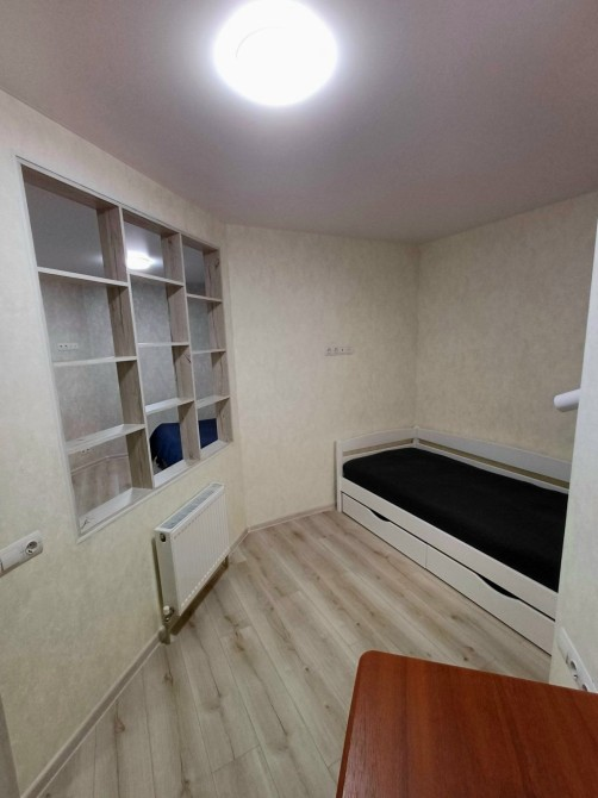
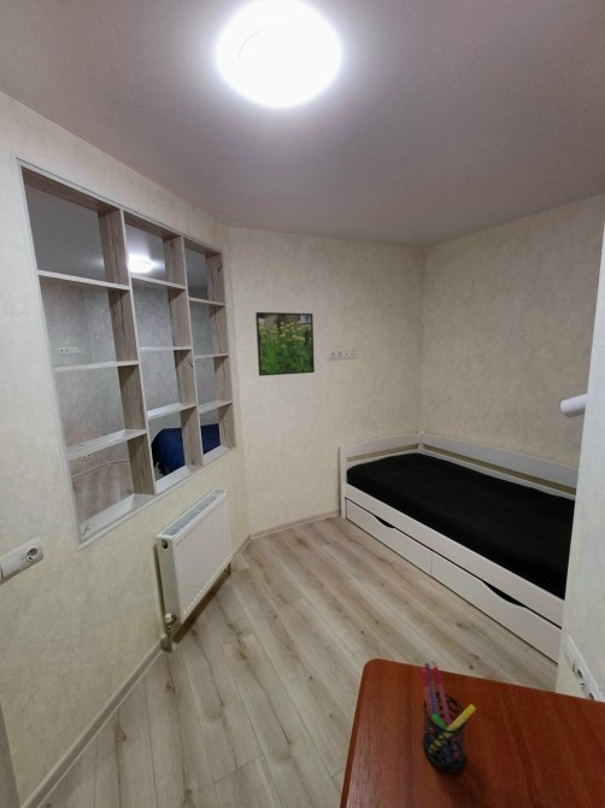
+ pen holder [419,662,476,774]
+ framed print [254,311,316,377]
